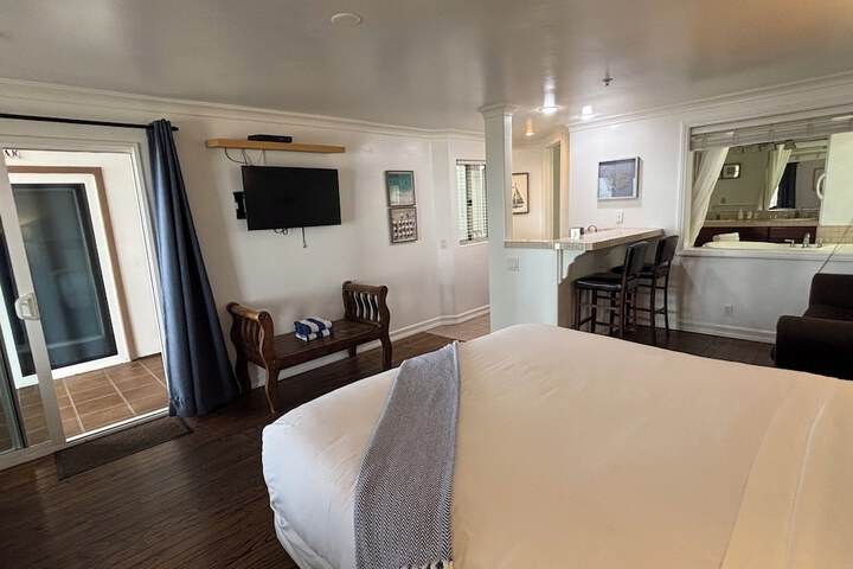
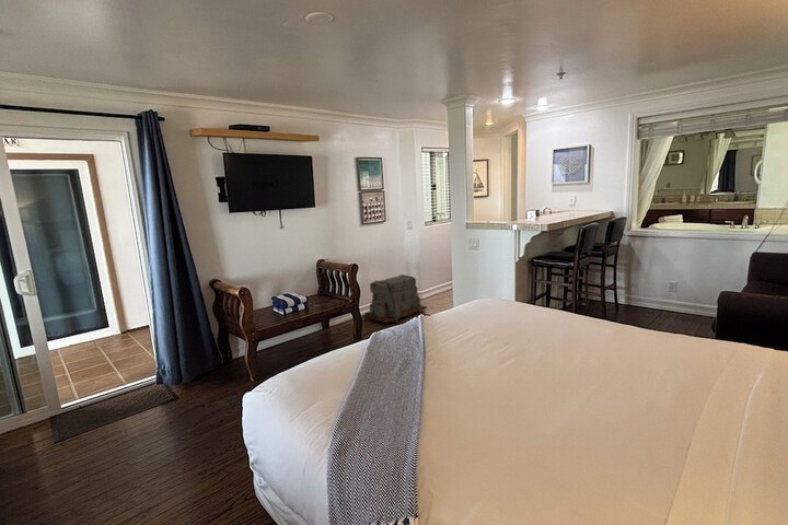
+ stone blocks on pallet [363,273,428,325]
